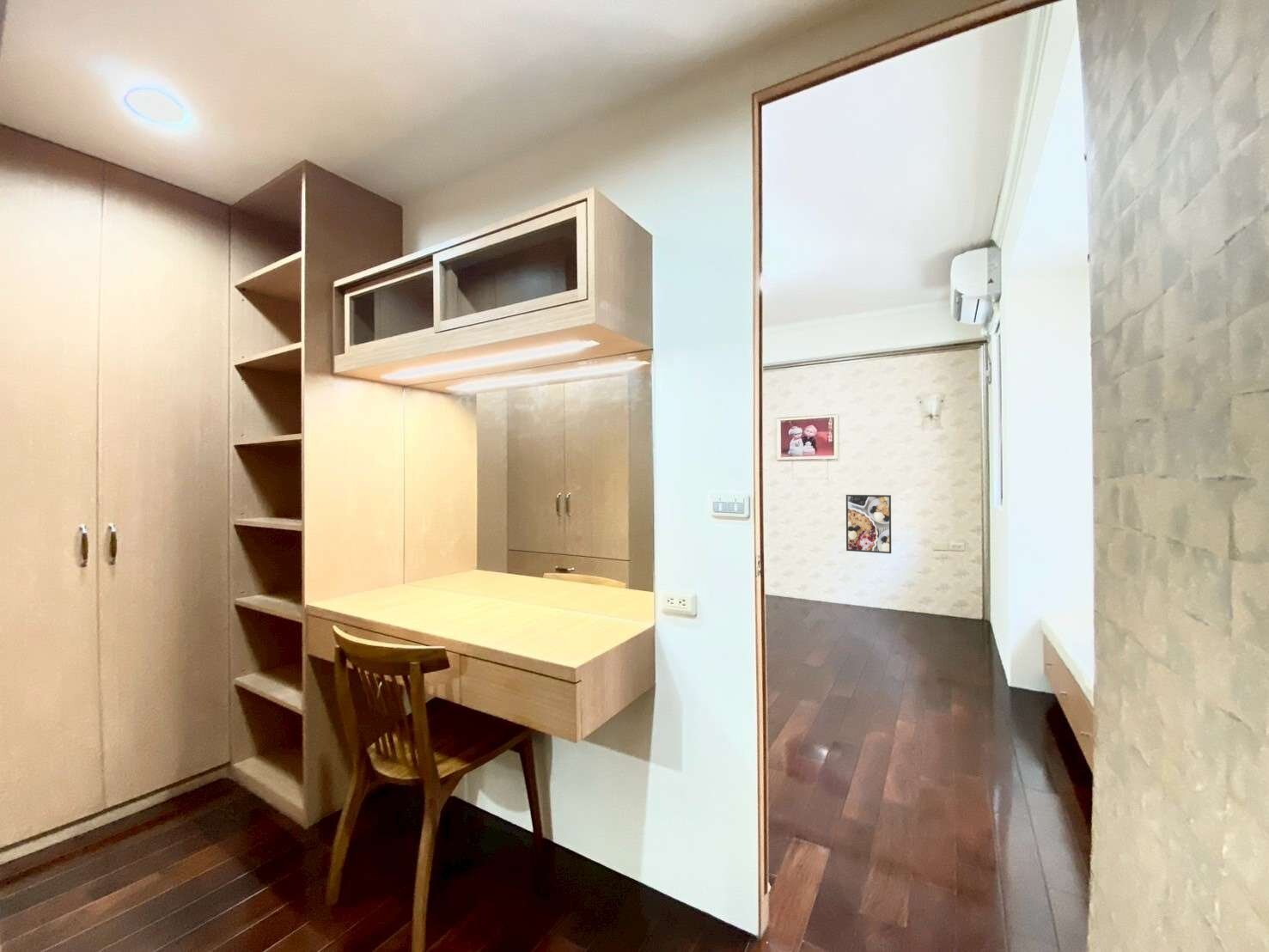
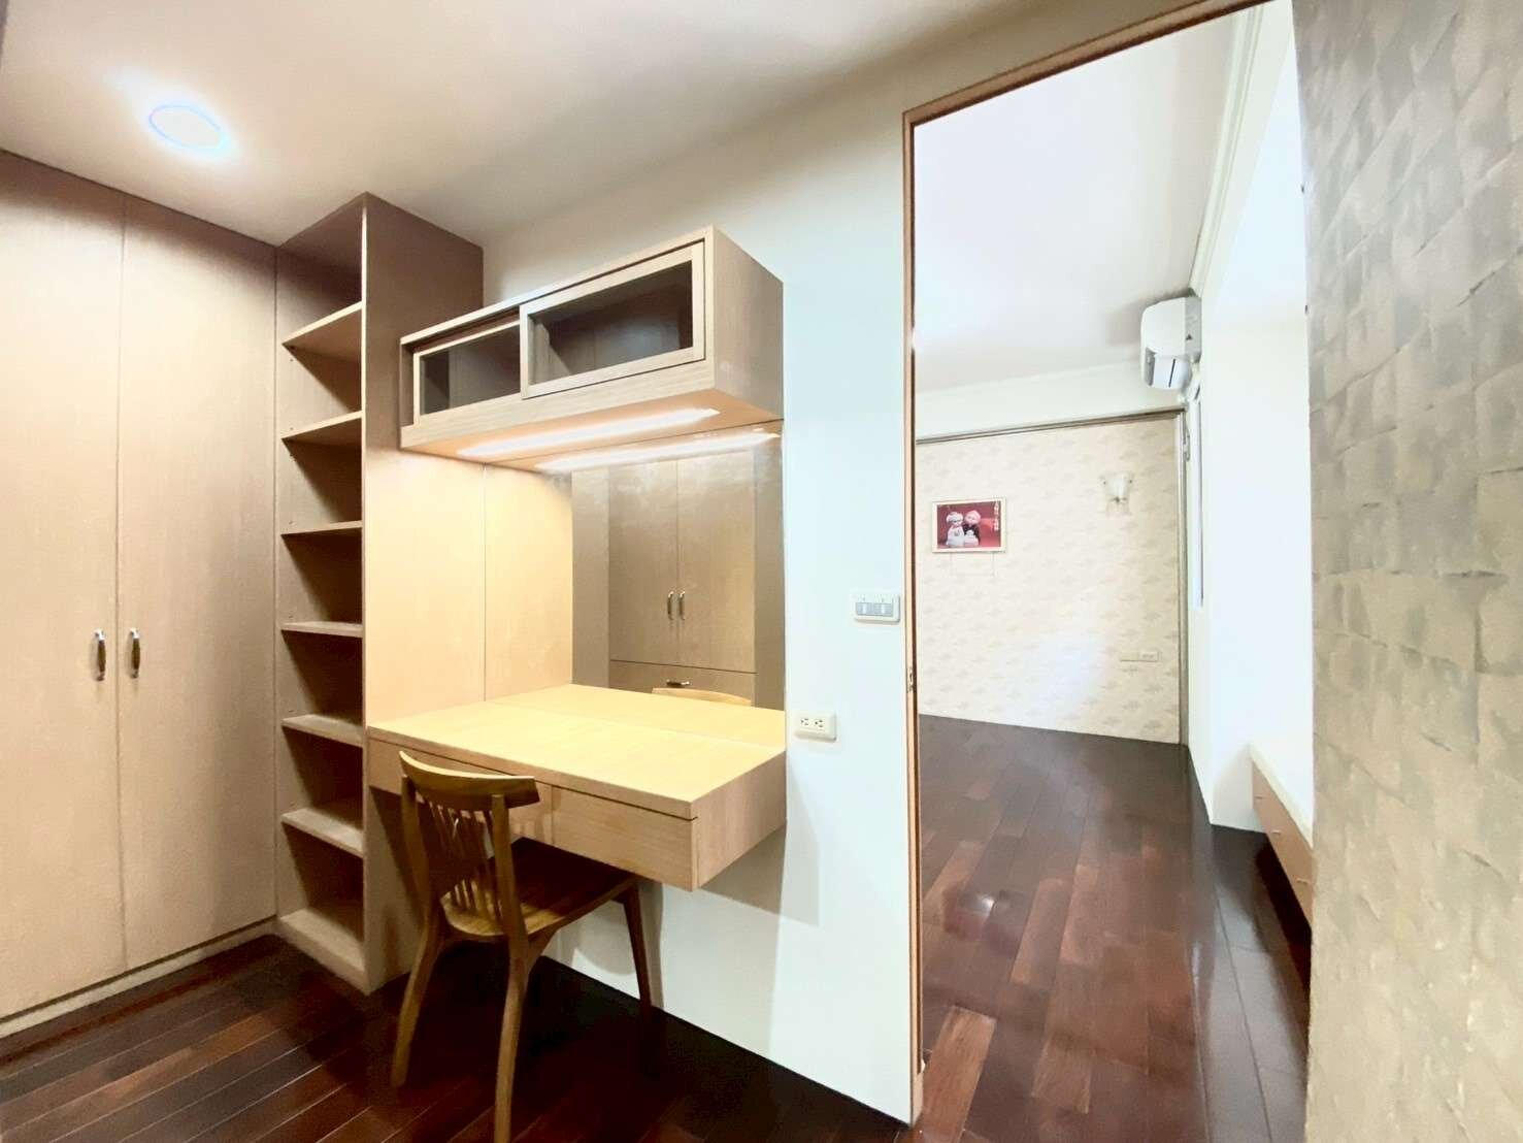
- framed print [845,494,892,554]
